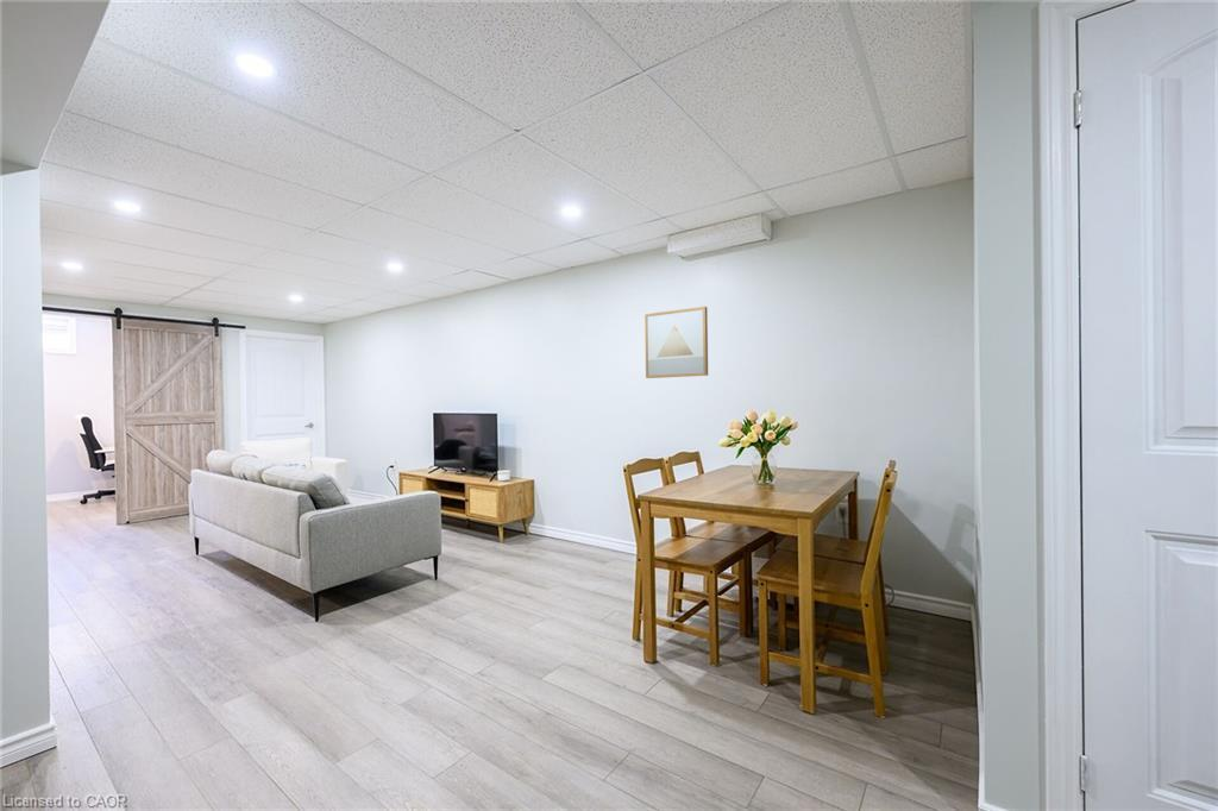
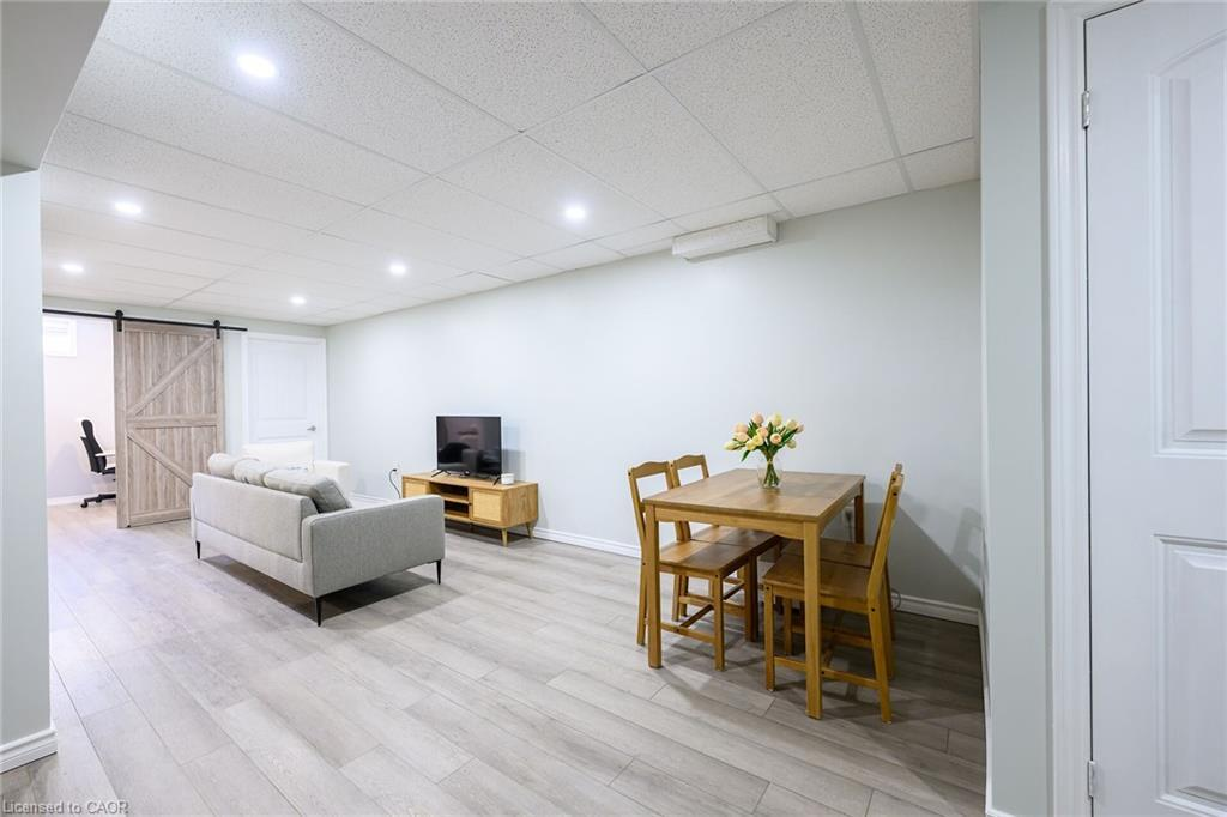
- wall art [643,306,709,379]
